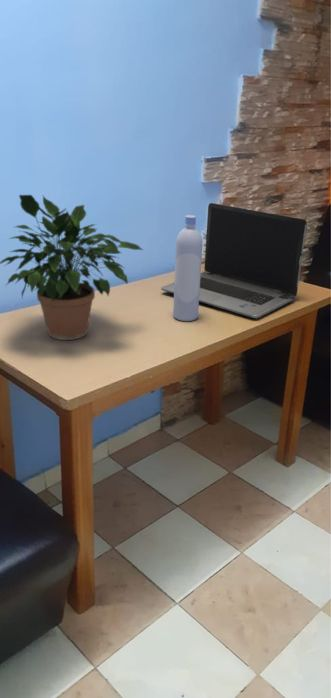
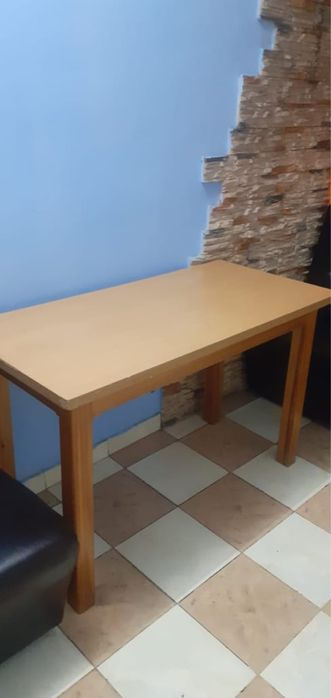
- bottle [172,214,203,322]
- laptop computer [160,202,308,319]
- potted plant [0,194,144,341]
